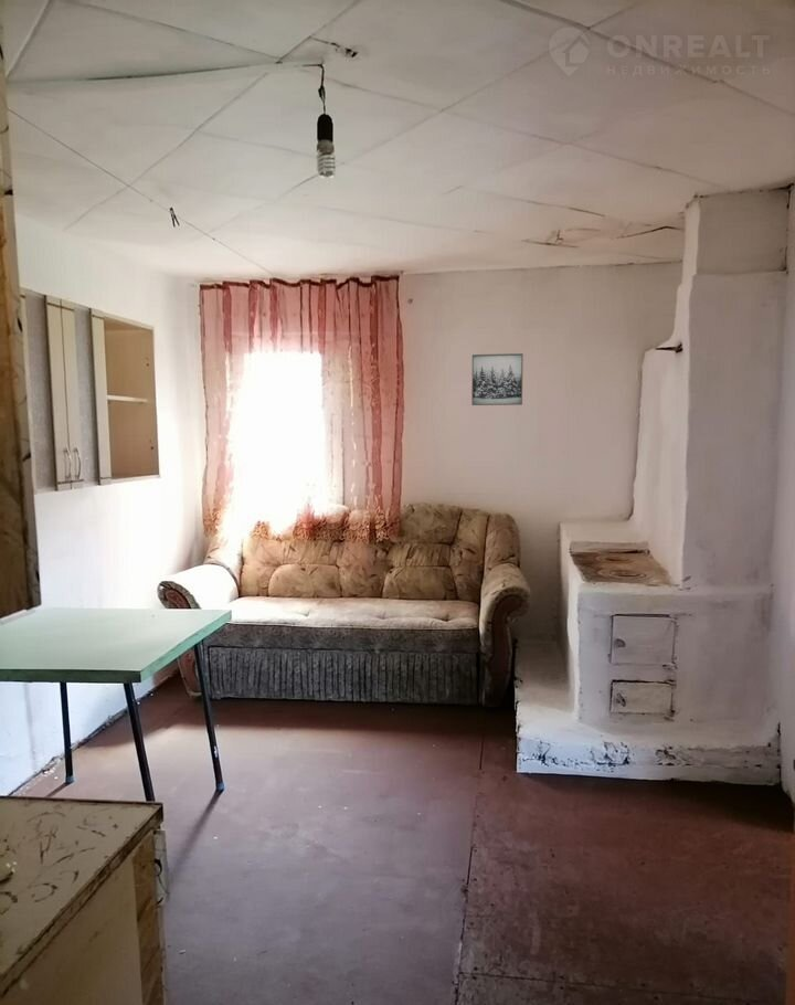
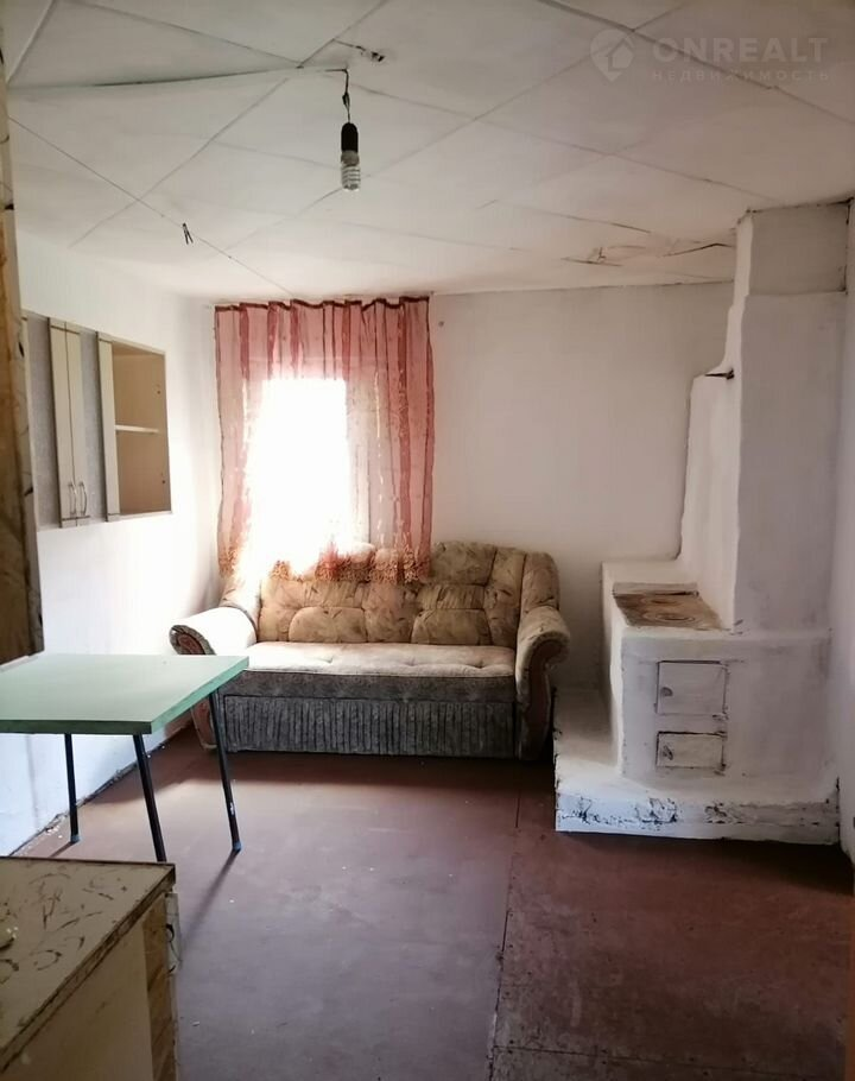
- wall art [470,352,524,406]
